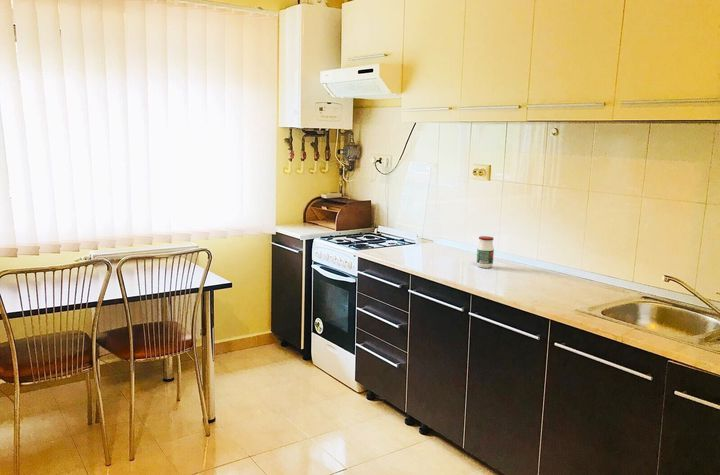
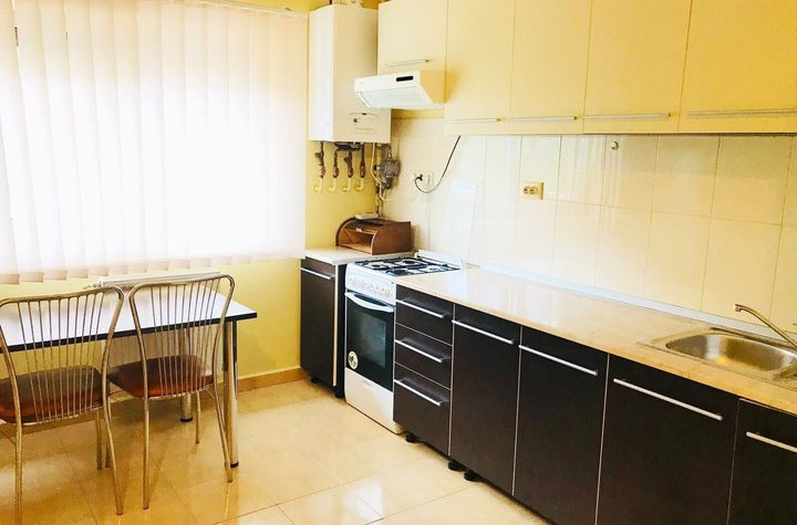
- jar [476,235,495,269]
